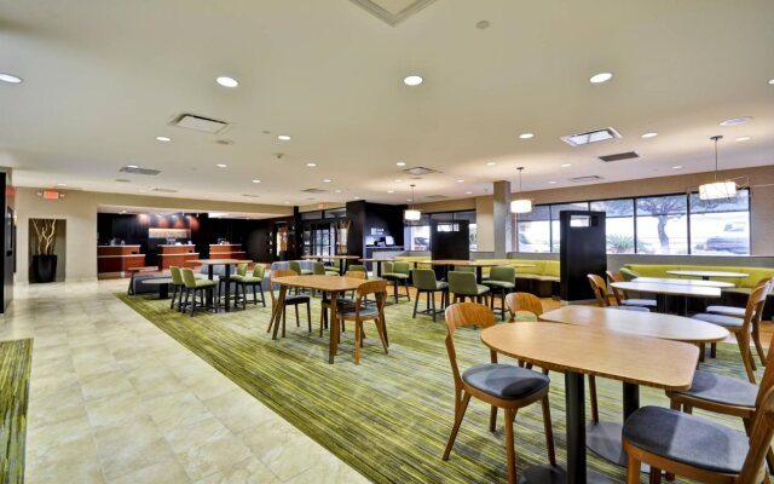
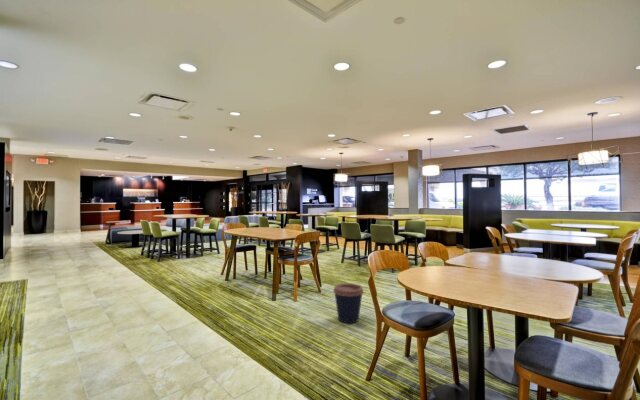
+ coffee cup [332,283,364,324]
